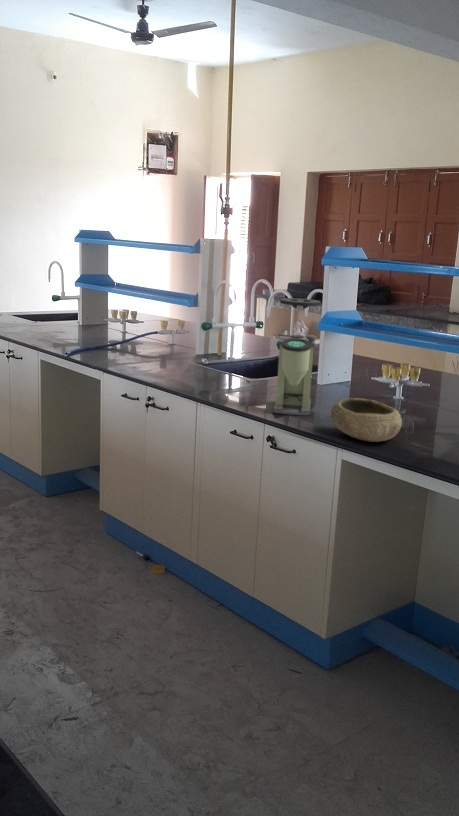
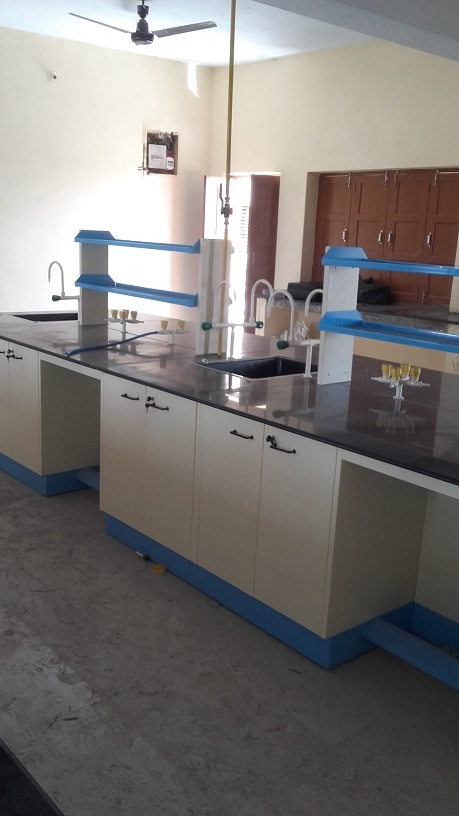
- bowl [330,397,403,443]
- coffee grinder [273,297,322,417]
